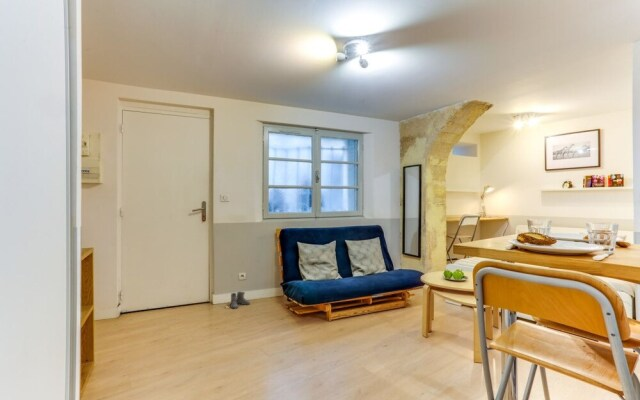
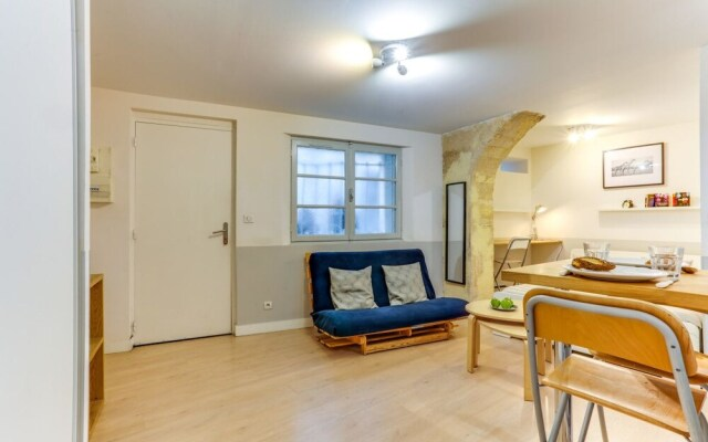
- boots [229,291,251,310]
